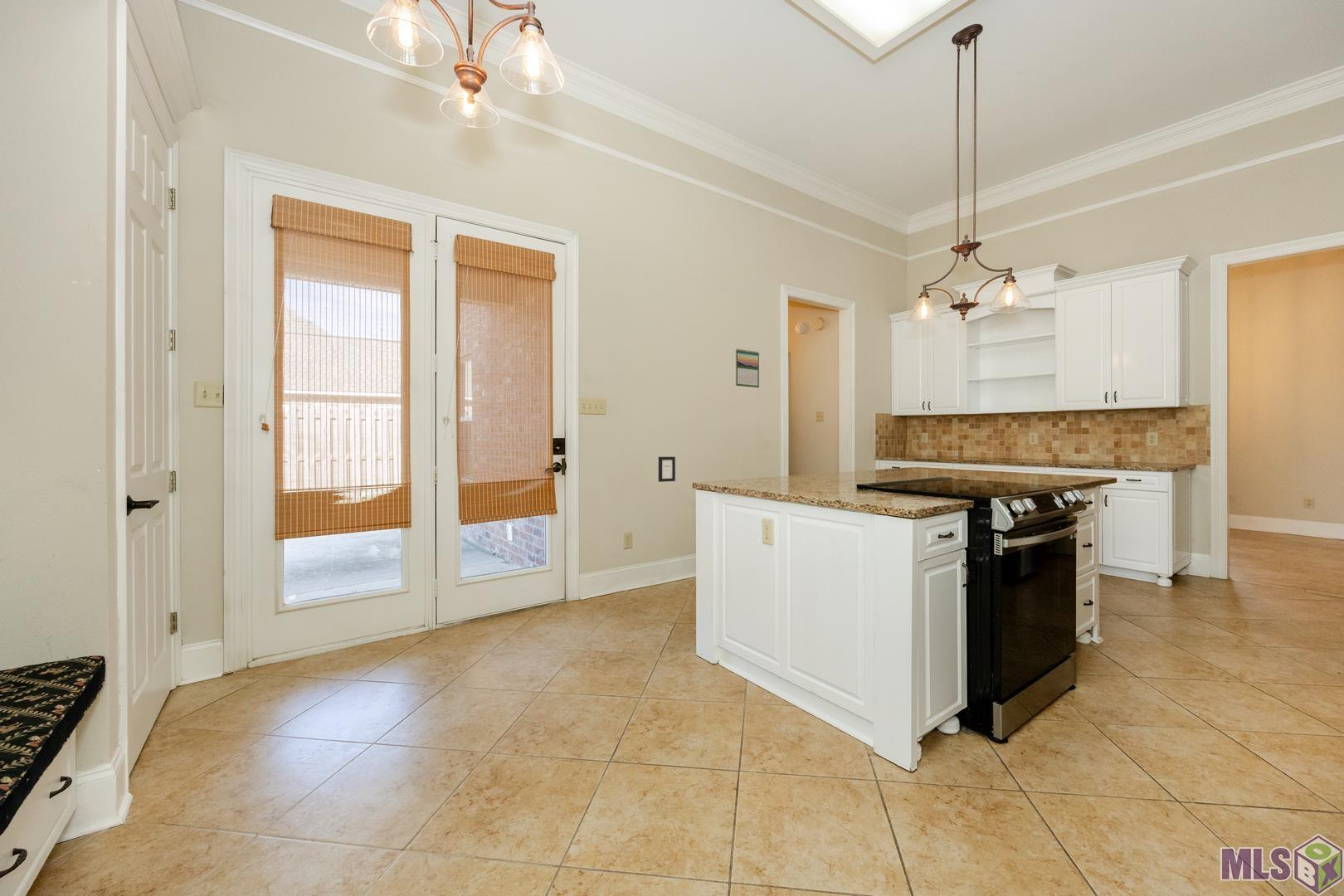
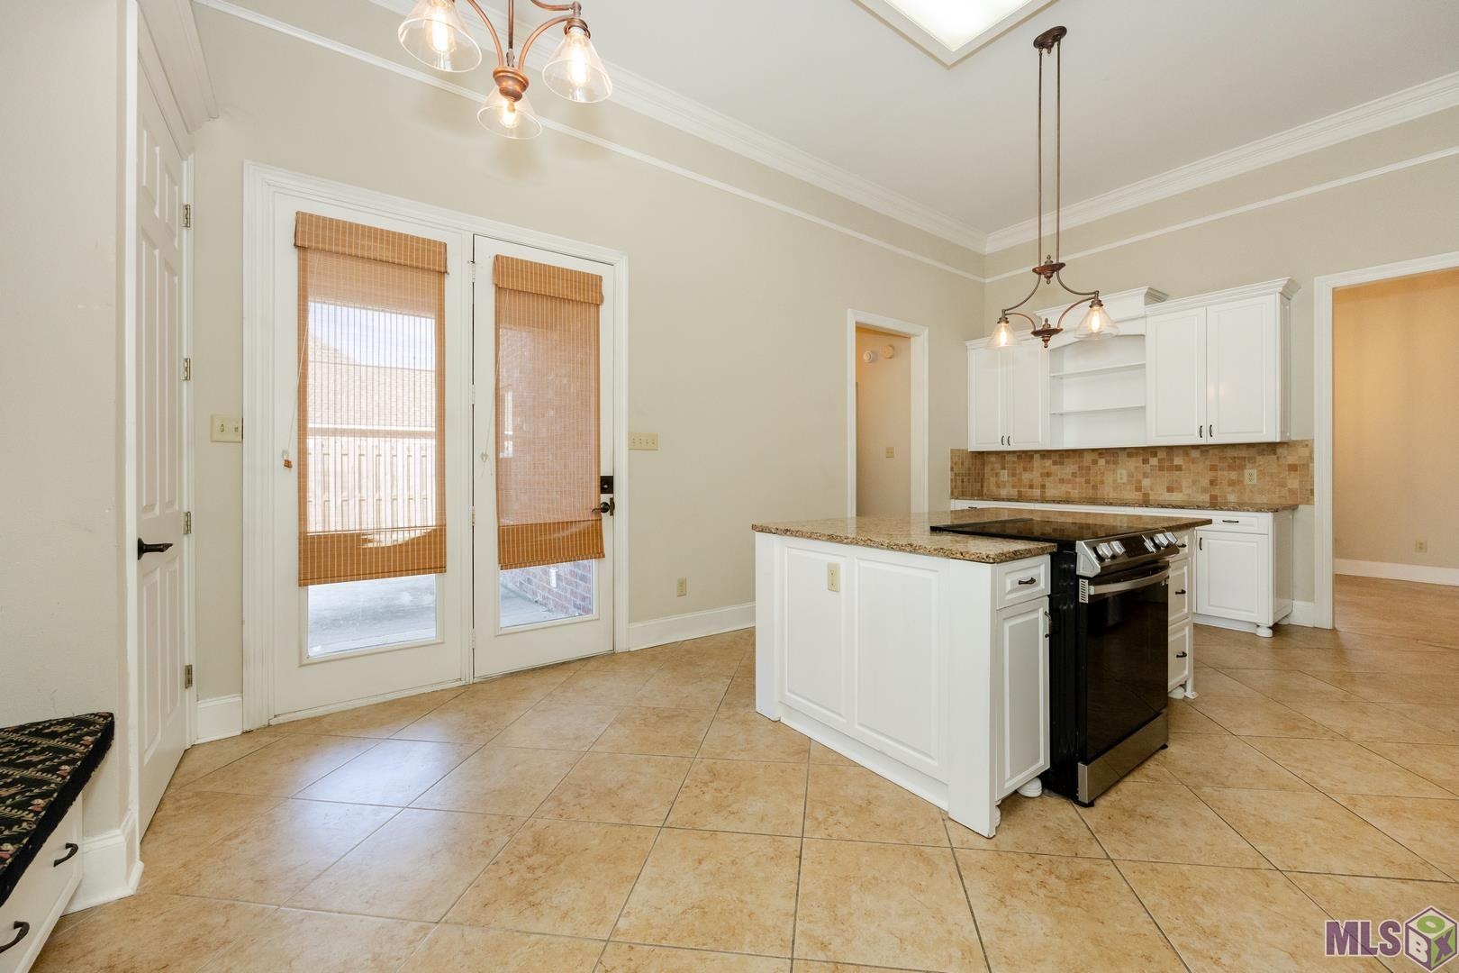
- calendar [735,348,760,388]
- picture frame [658,456,676,483]
